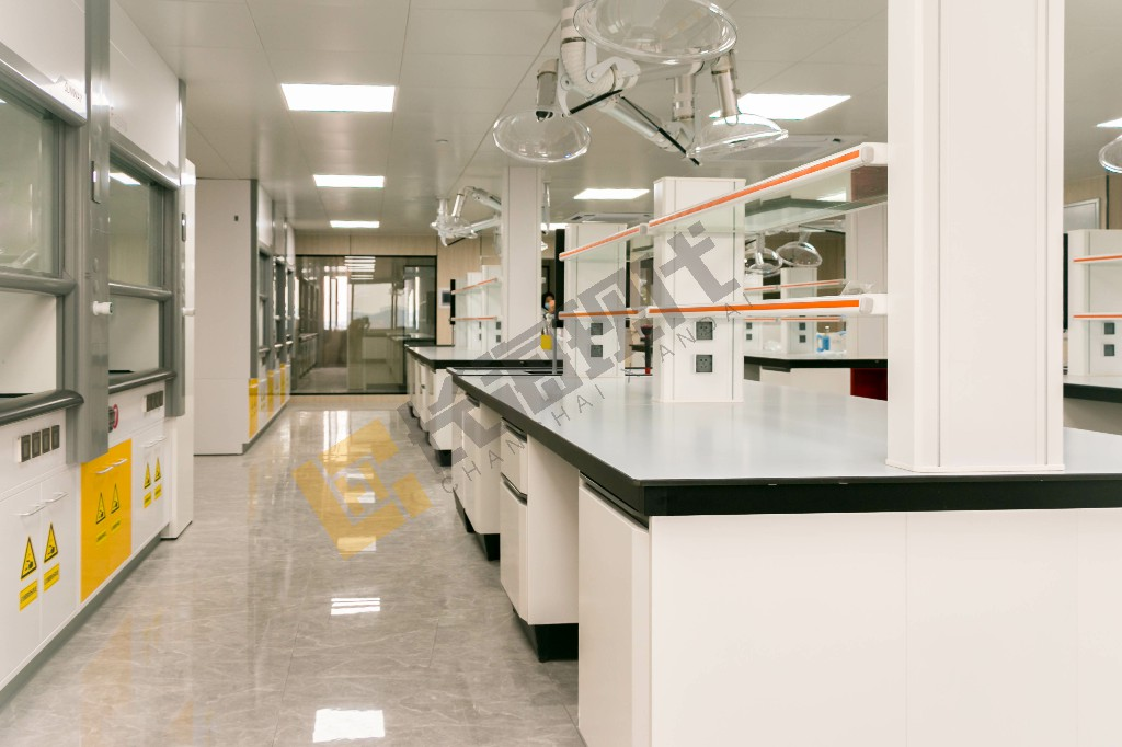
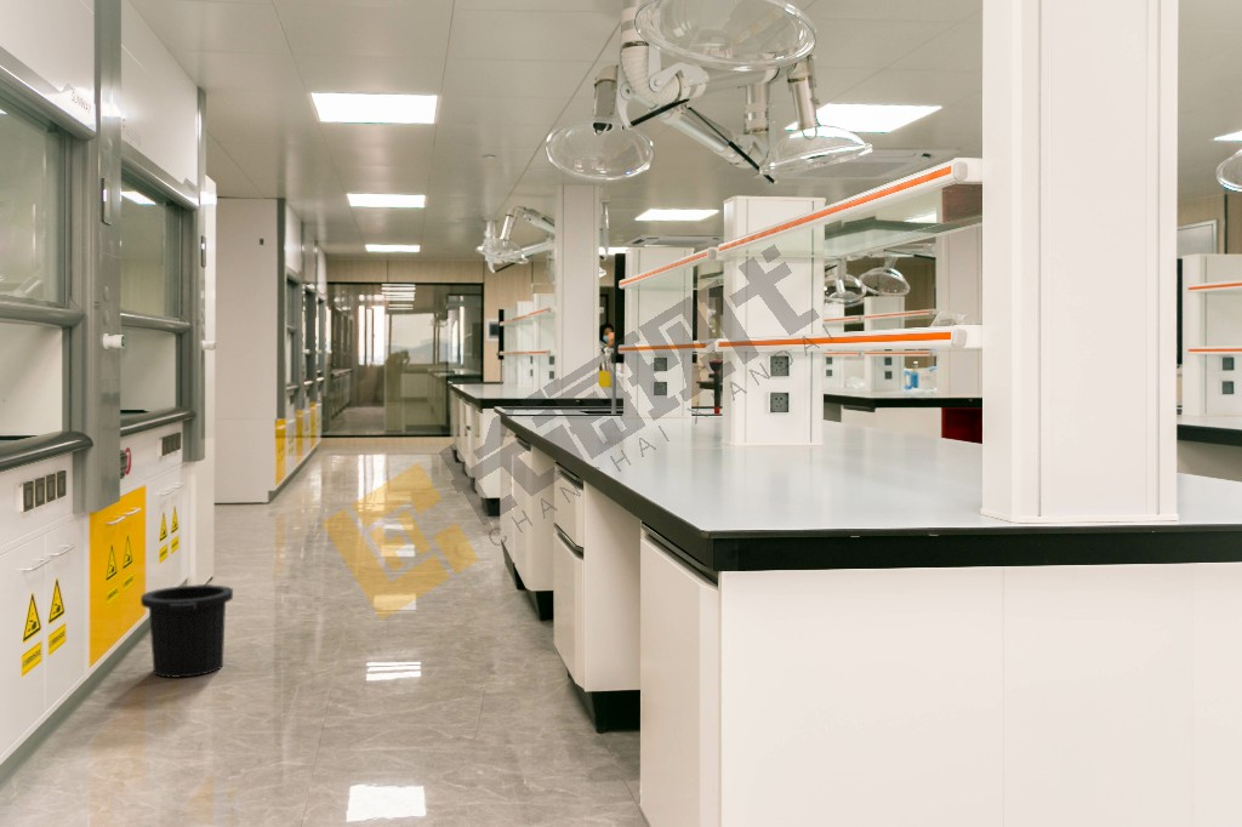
+ trash can [139,583,234,679]
